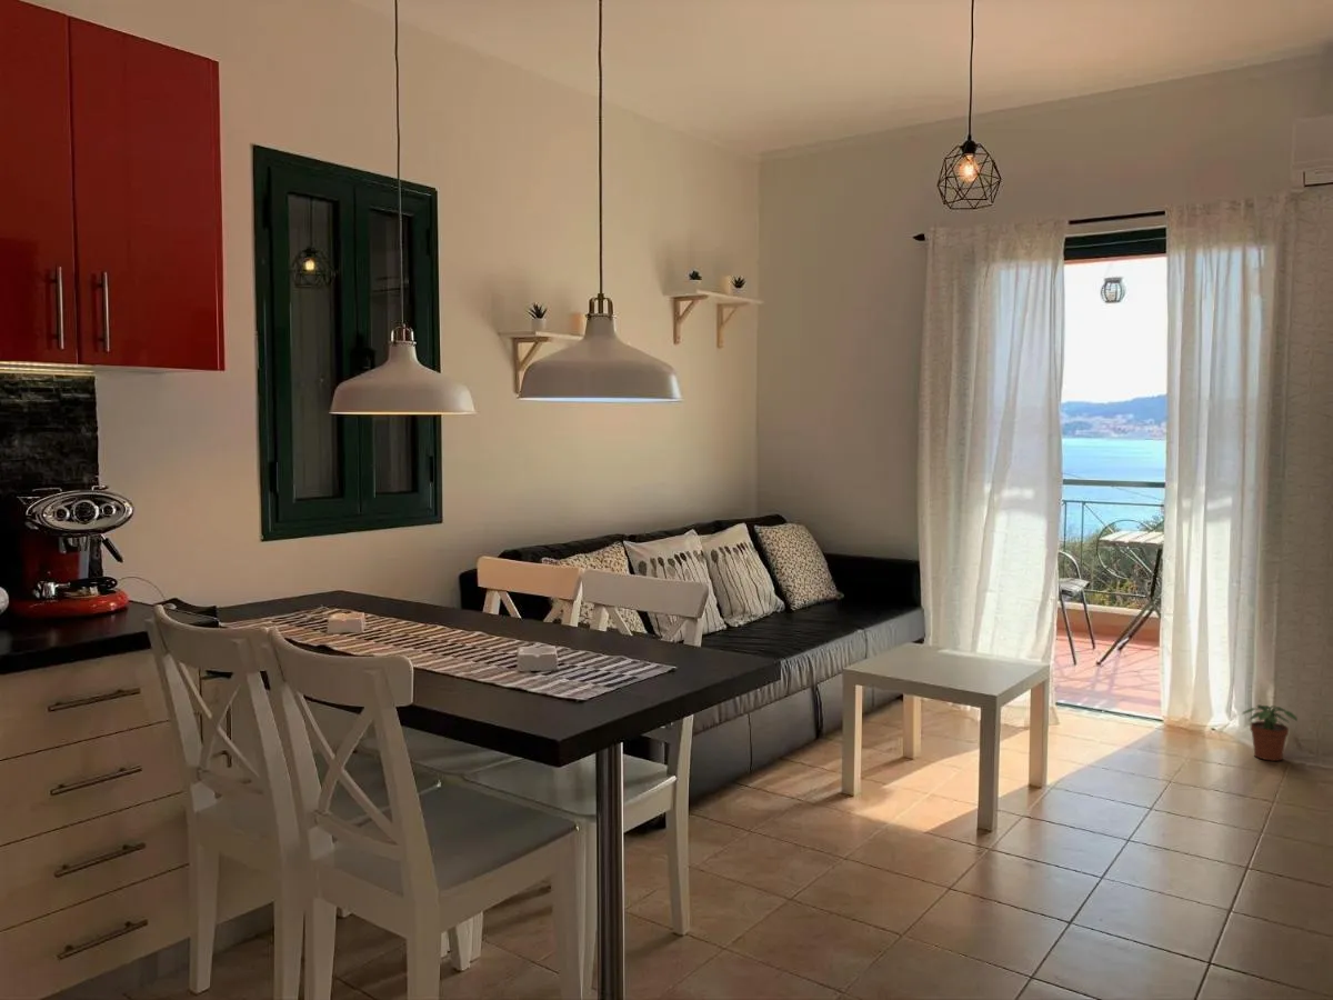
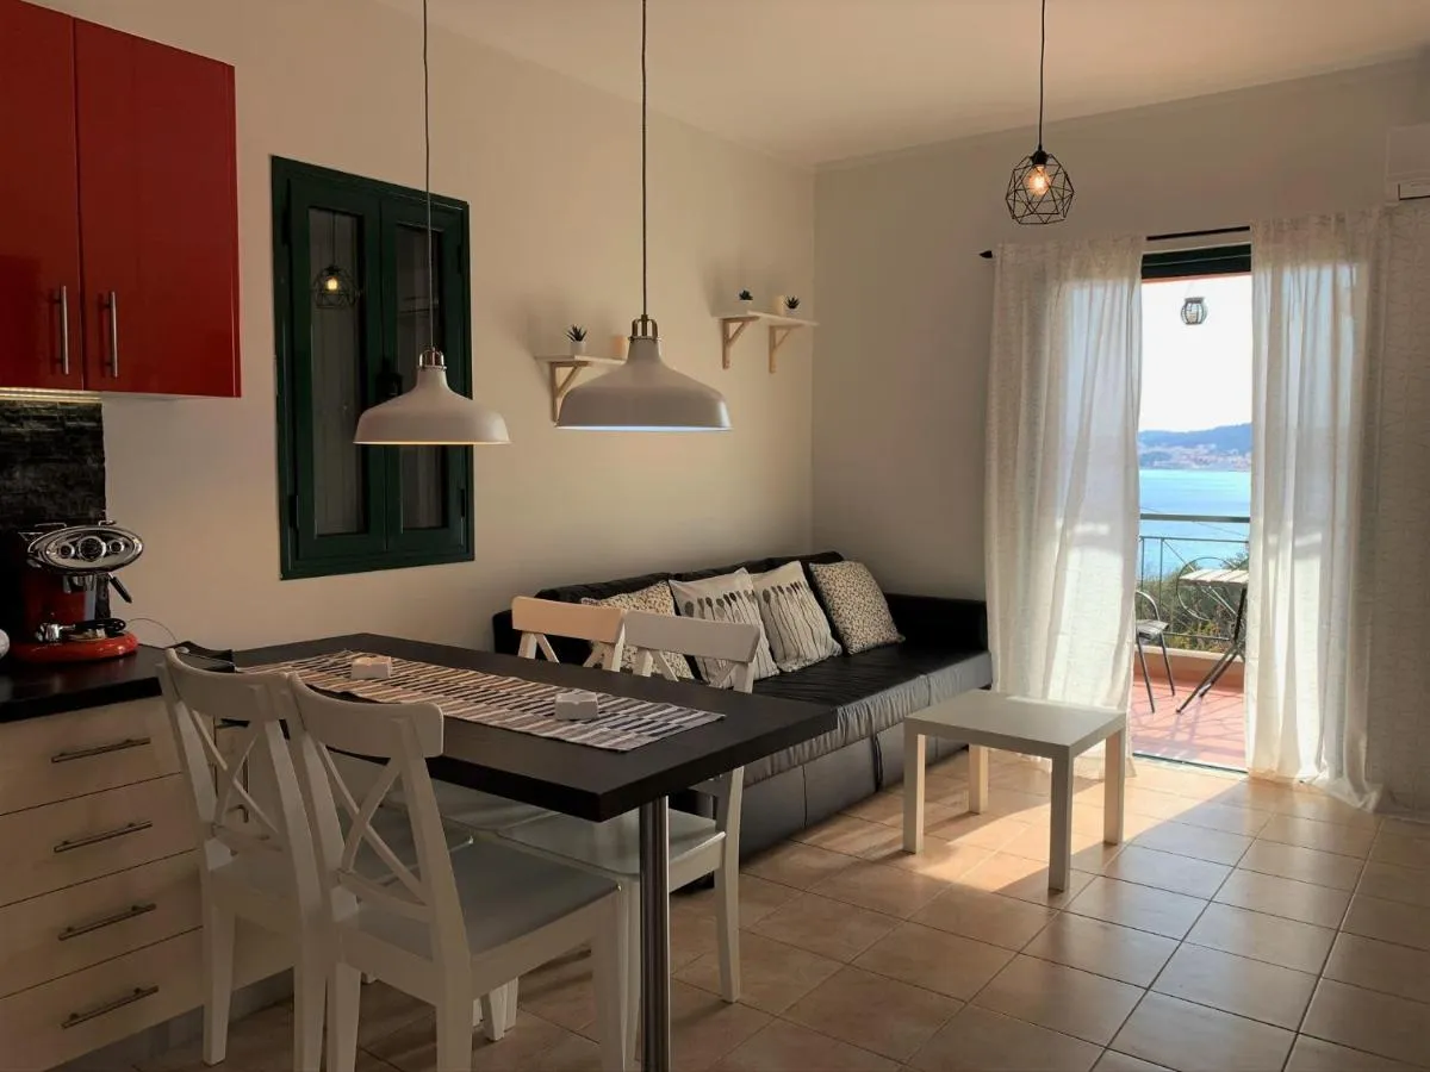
- potted plant [1241,703,1299,762]
